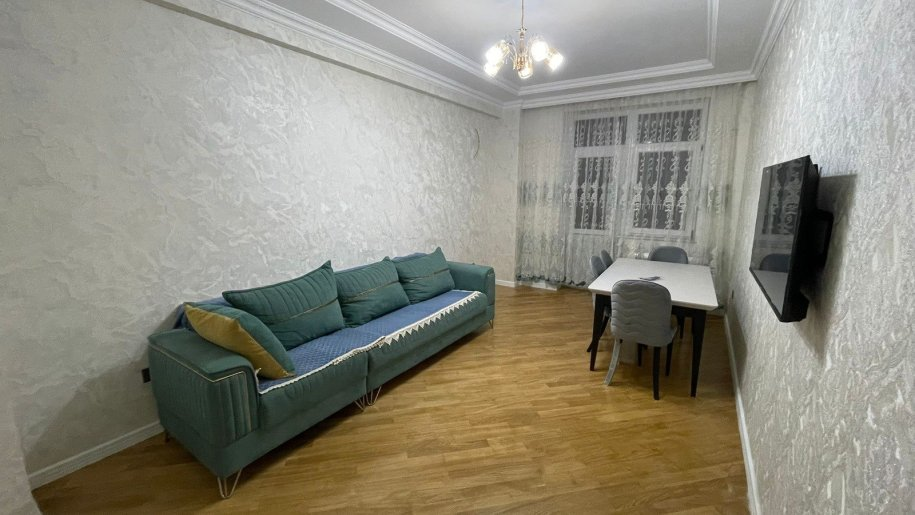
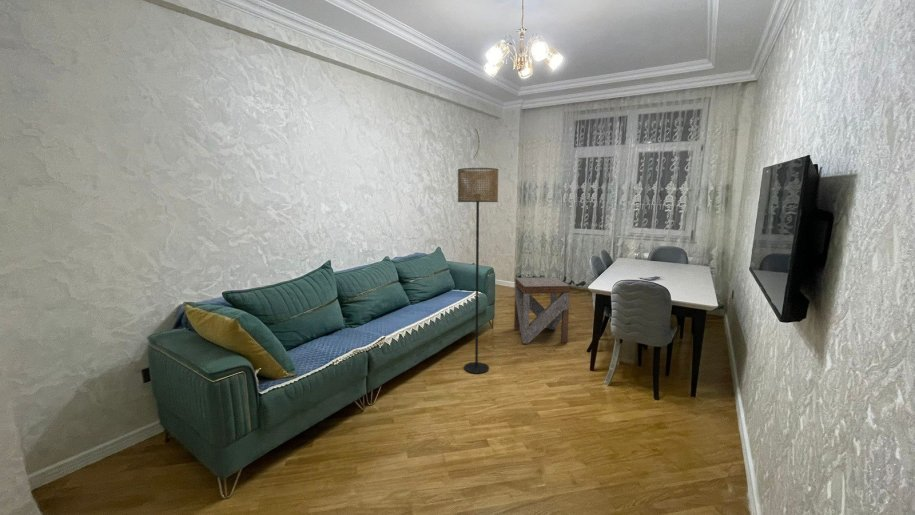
+ side table [513,276,571,344]
+ floor lamp [457,167,499,374]
